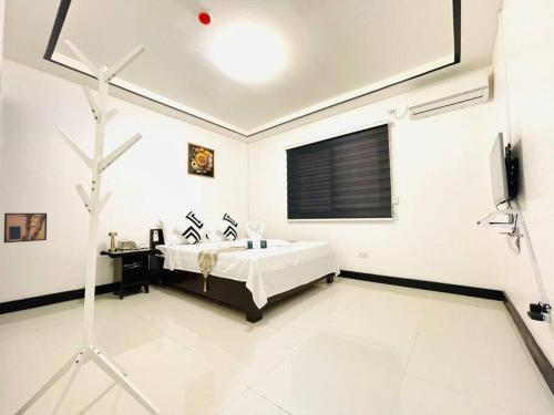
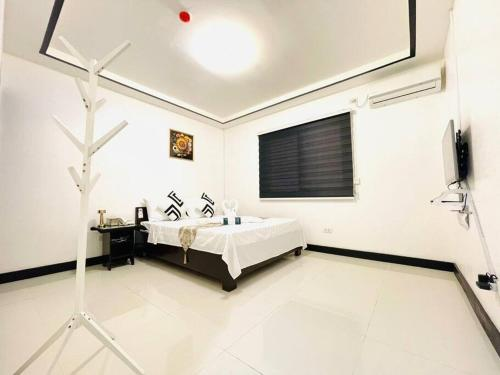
- wall art [2,212,48,245]
